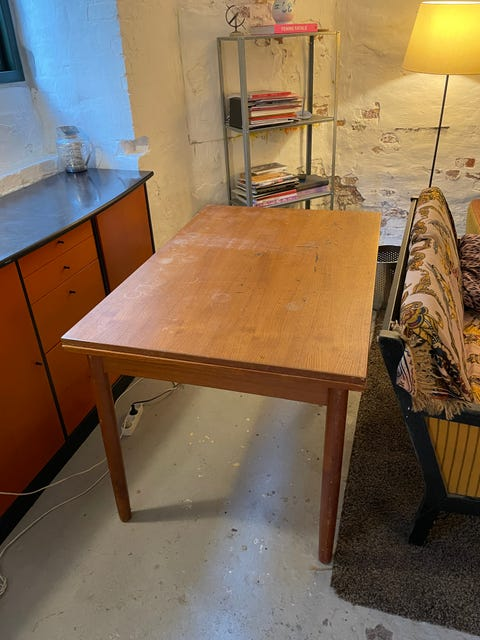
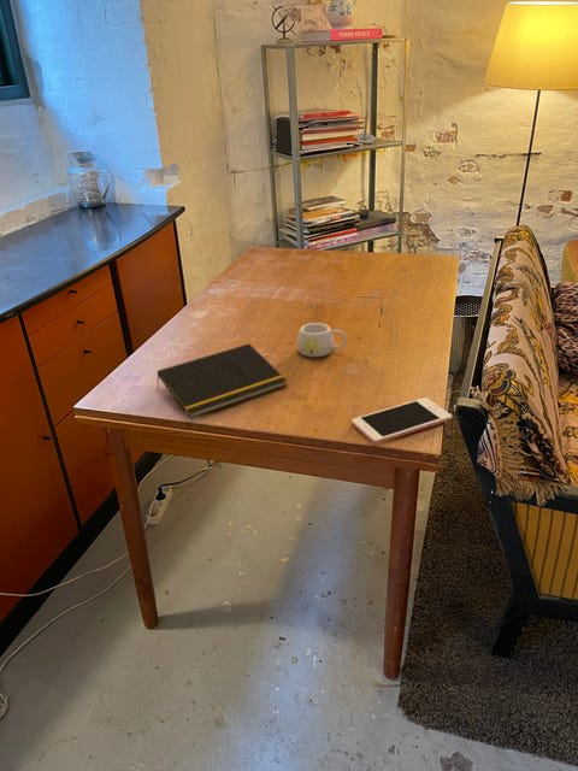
+ notepad [157,342,288,419]
+ mug [296,322,348,358]
+ cell phone [350,396,454,445]
